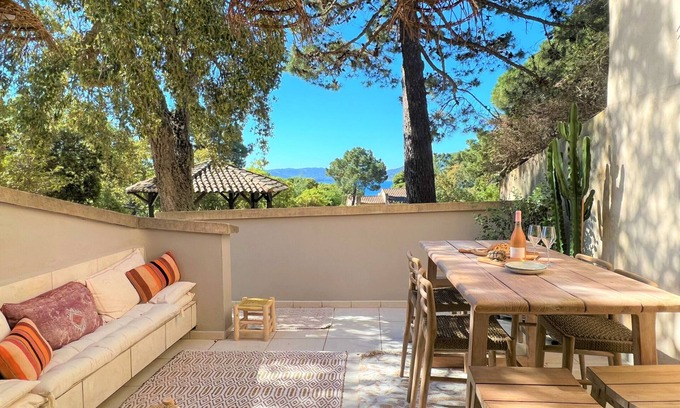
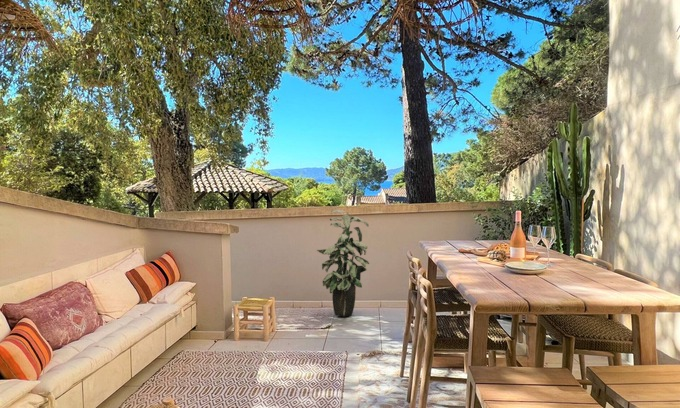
+ indoor plant [316,209,370,317]
